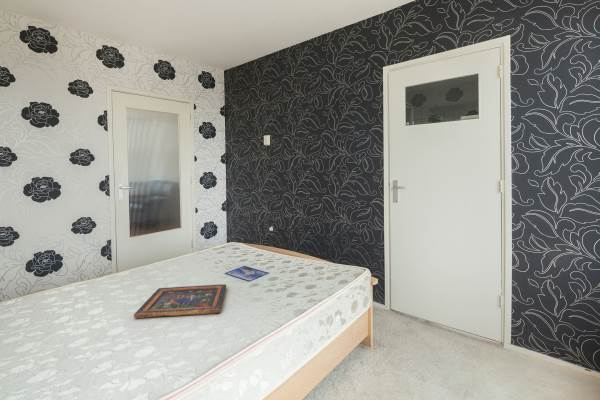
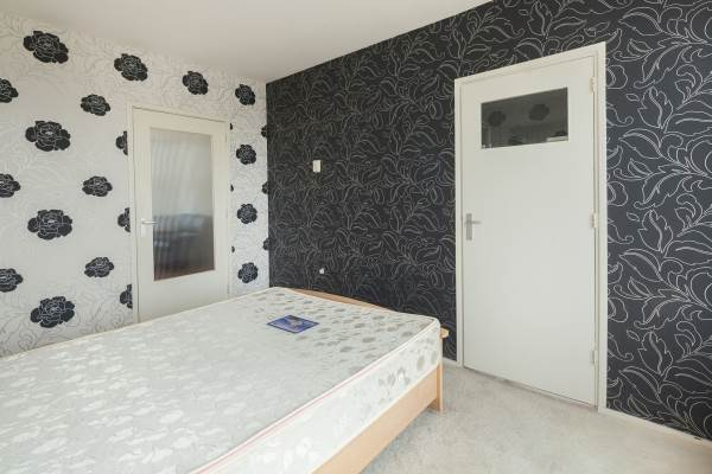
- painted panel [133,283,227,320]
